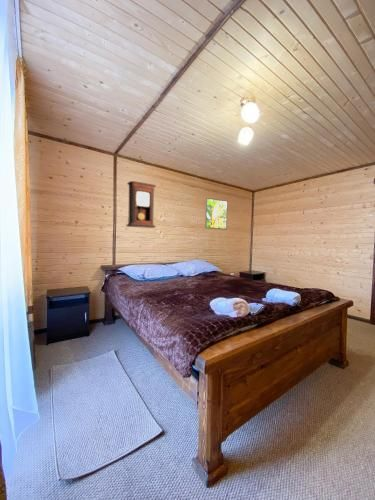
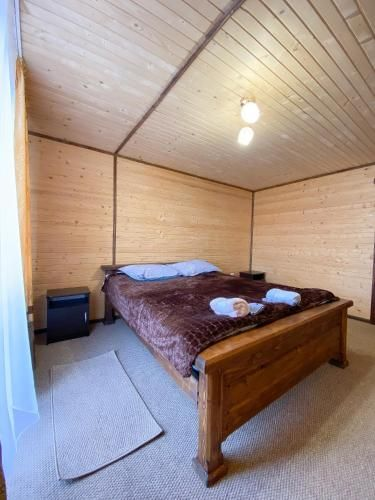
- pendulum clock [126,180,157,229]
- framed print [204,197,229,230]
